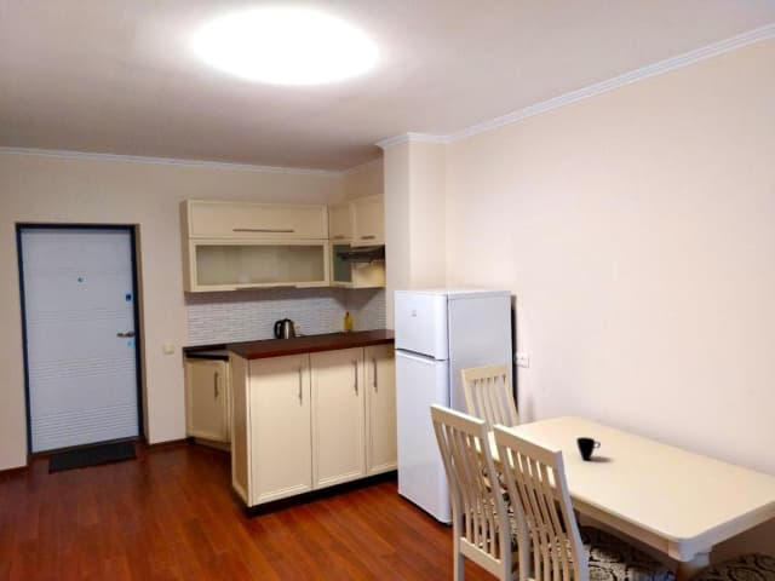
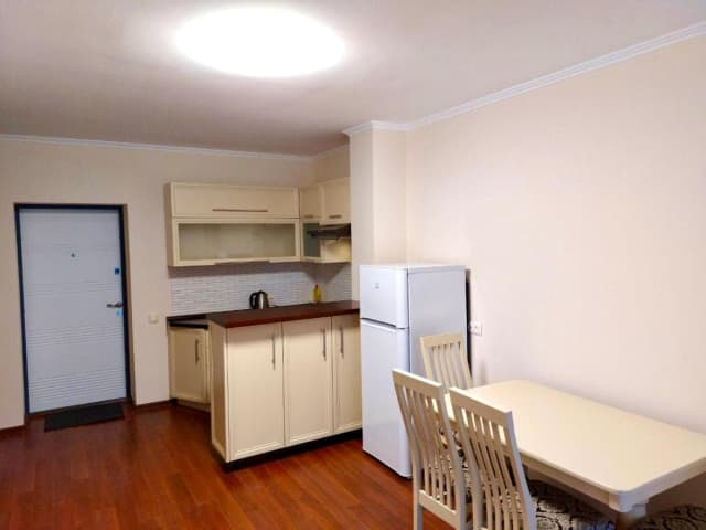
- cup [575,436,602,461]
